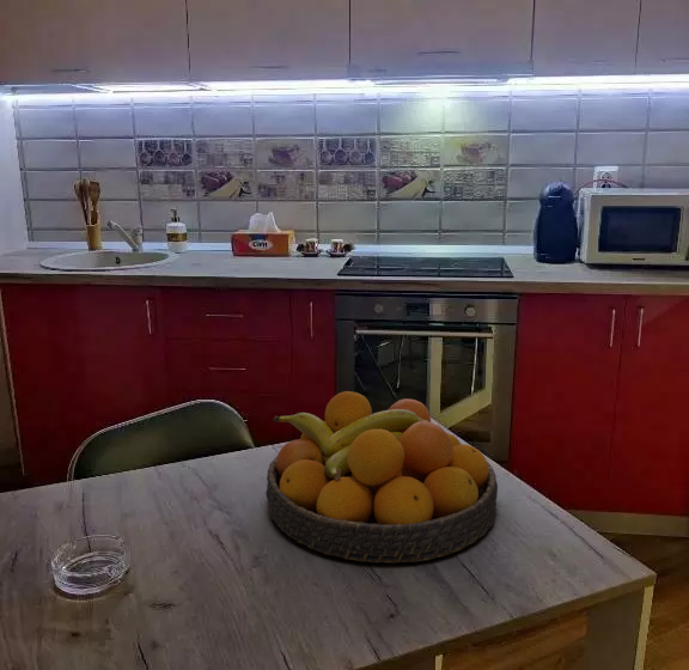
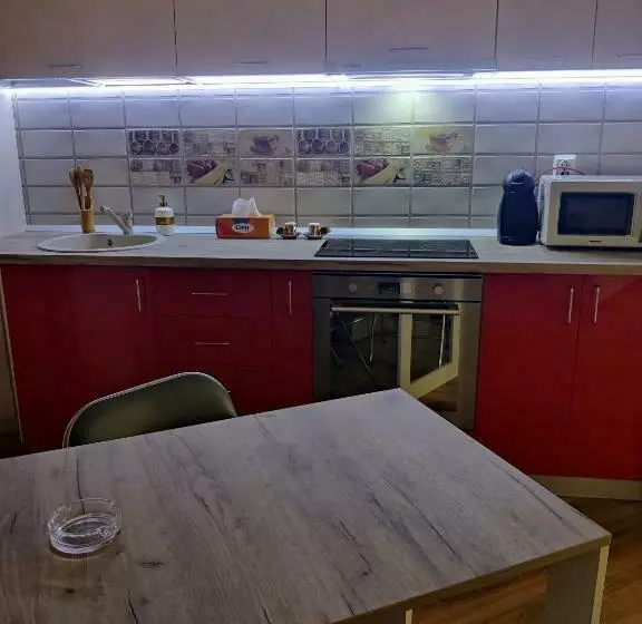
- fruit bowl [266,390,499,564]
